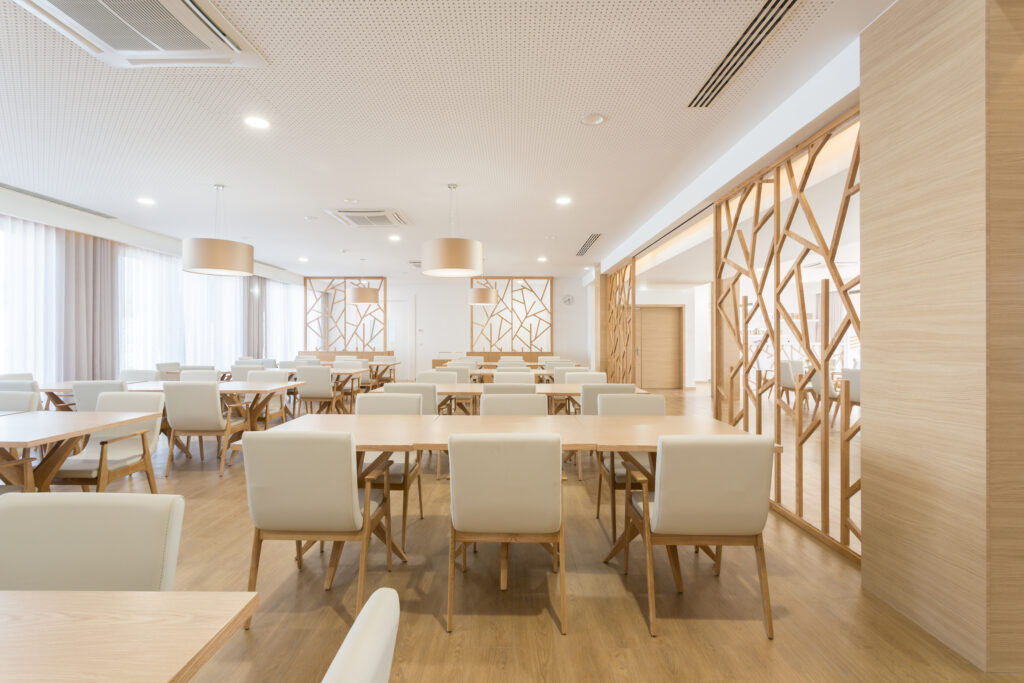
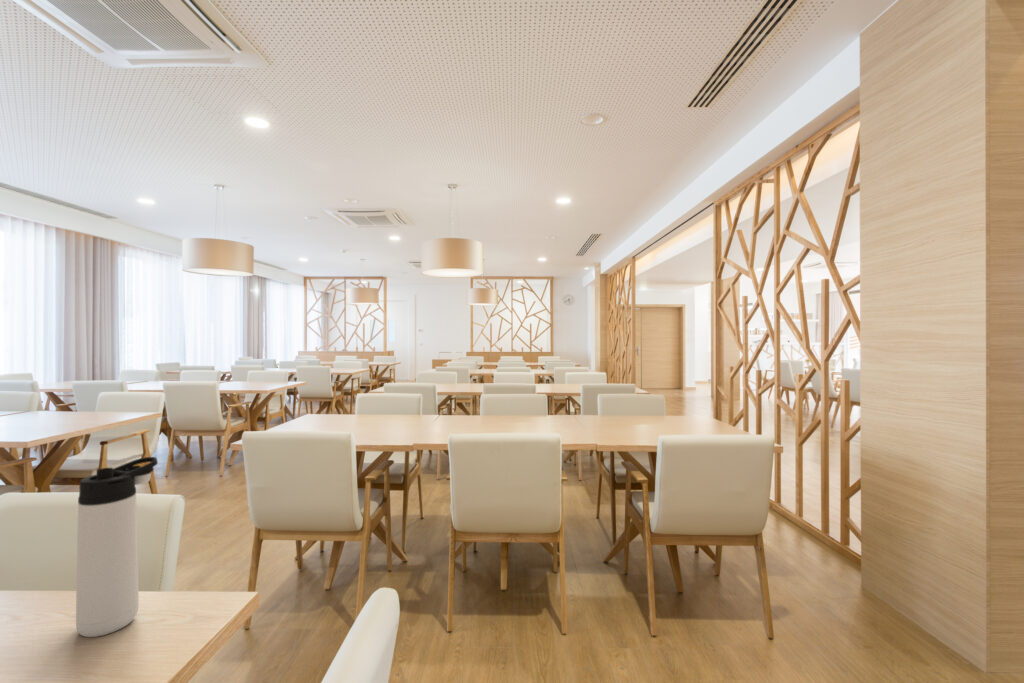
+ thermos bottle [75,456,159,638]
